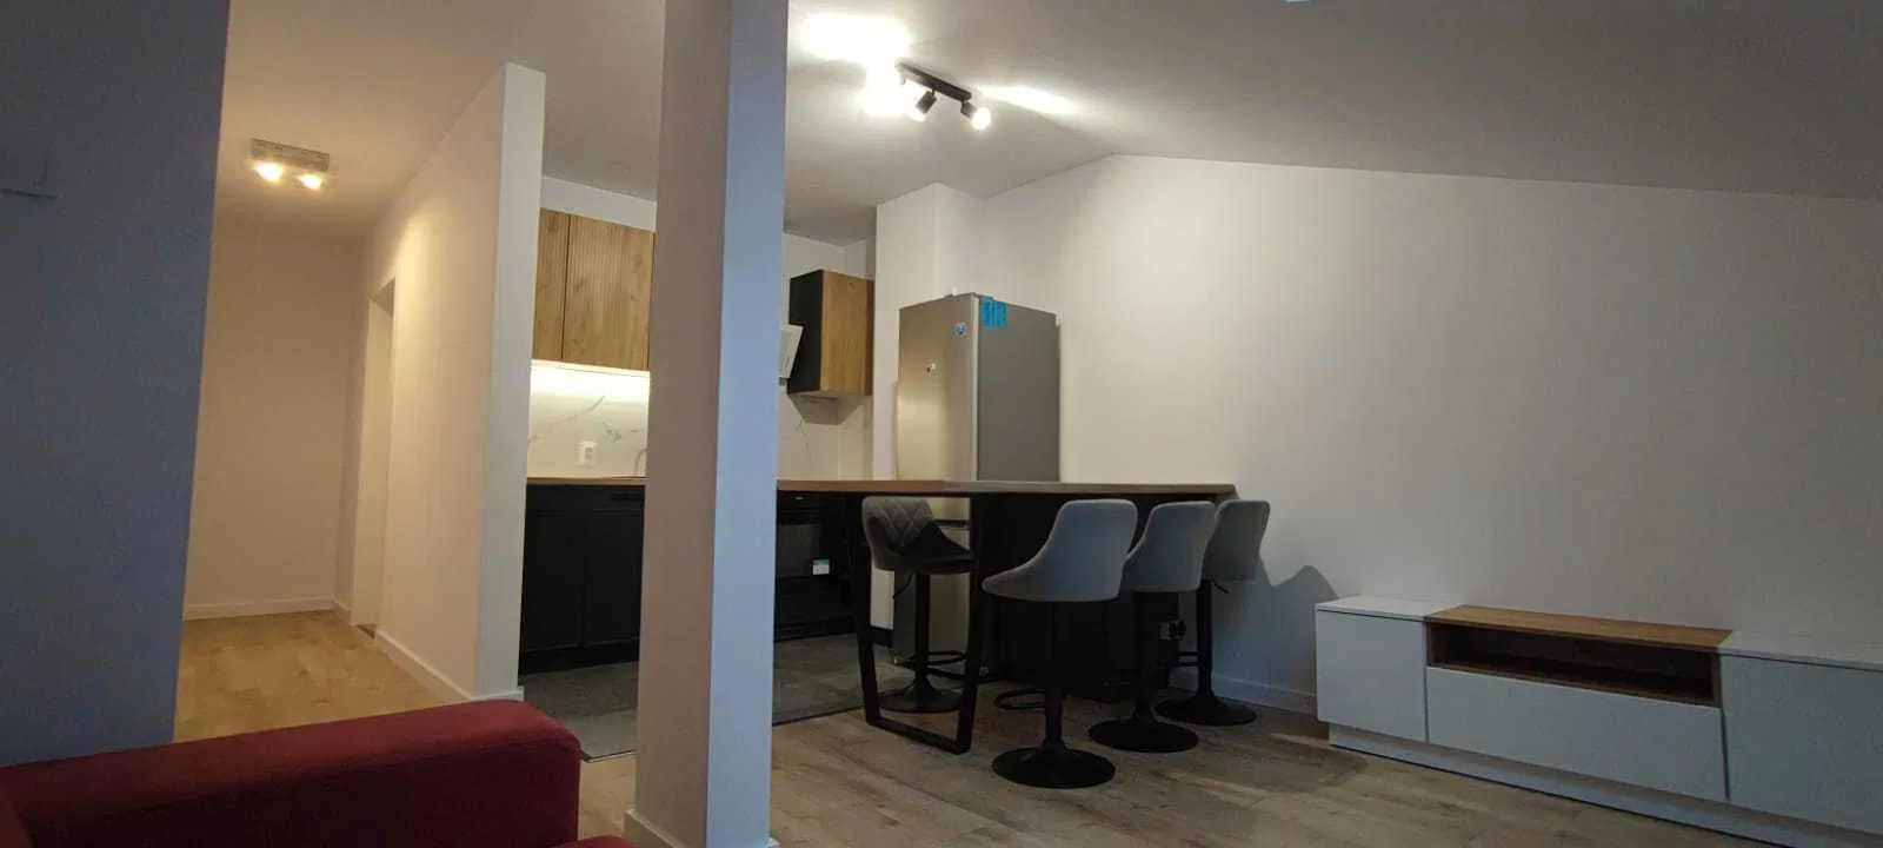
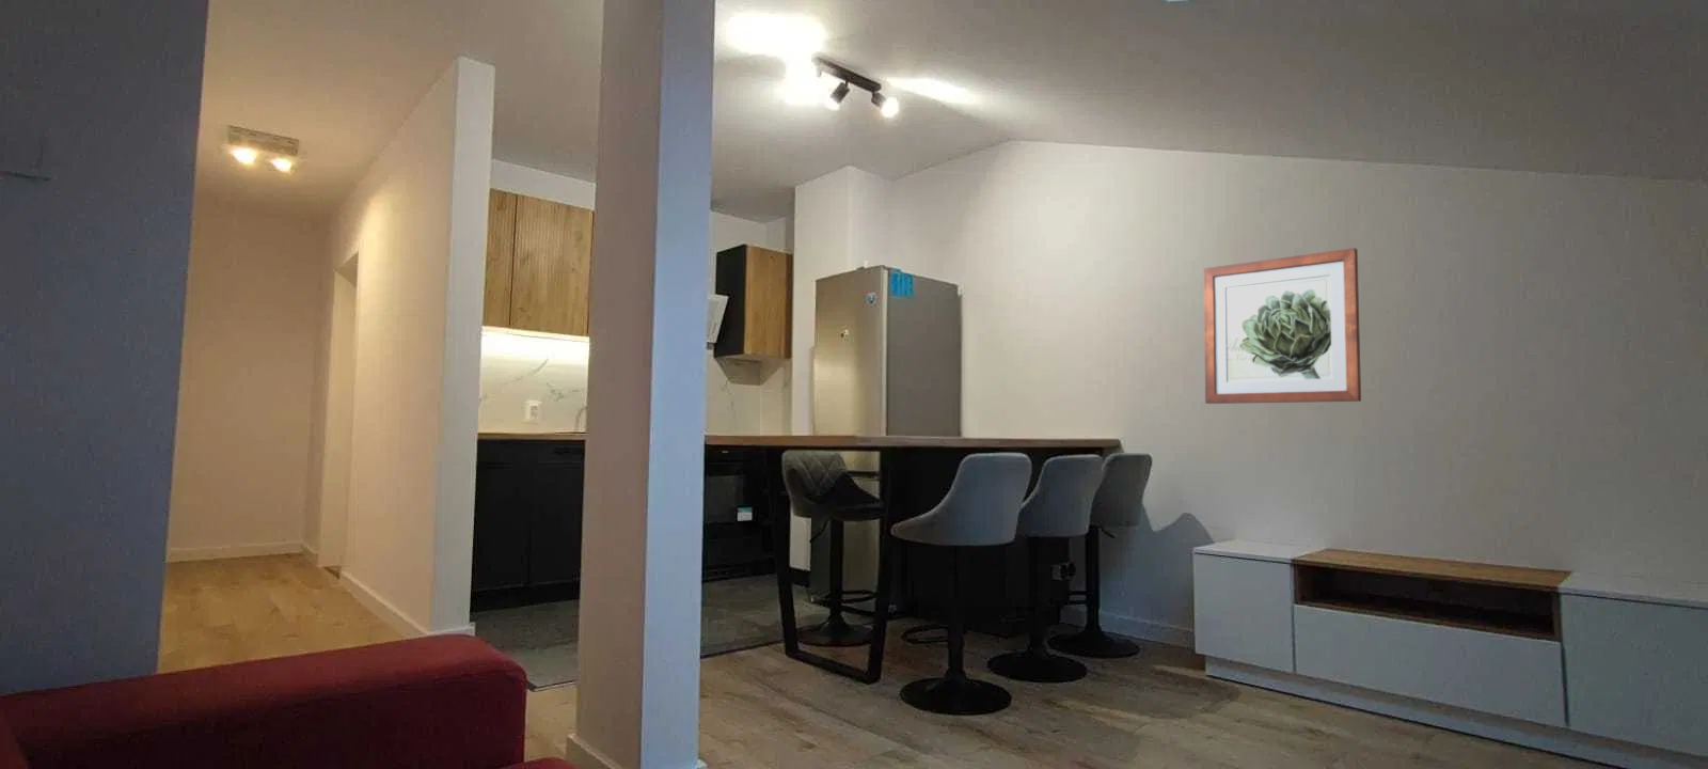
+ wall art [1201,247,1362,405]
